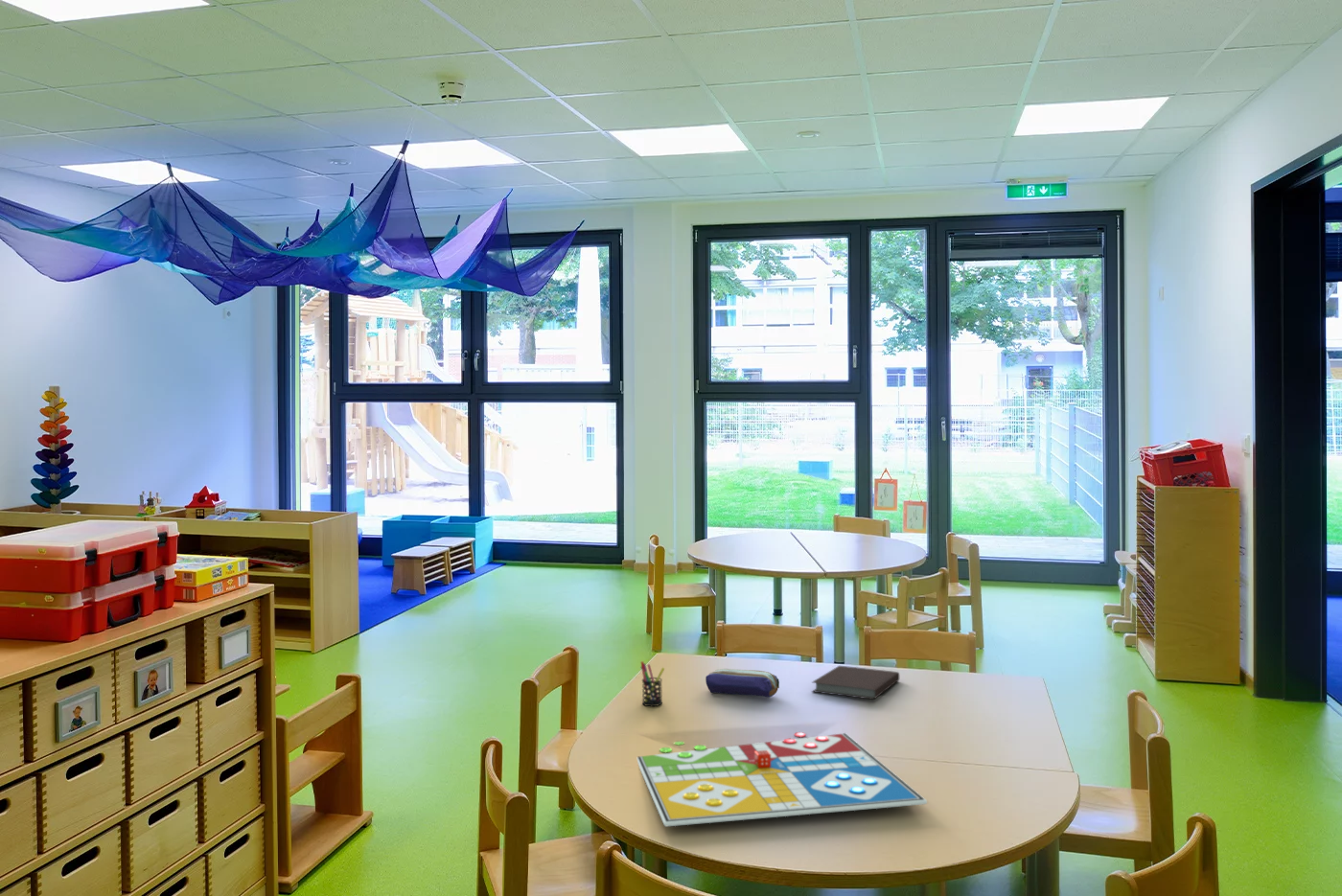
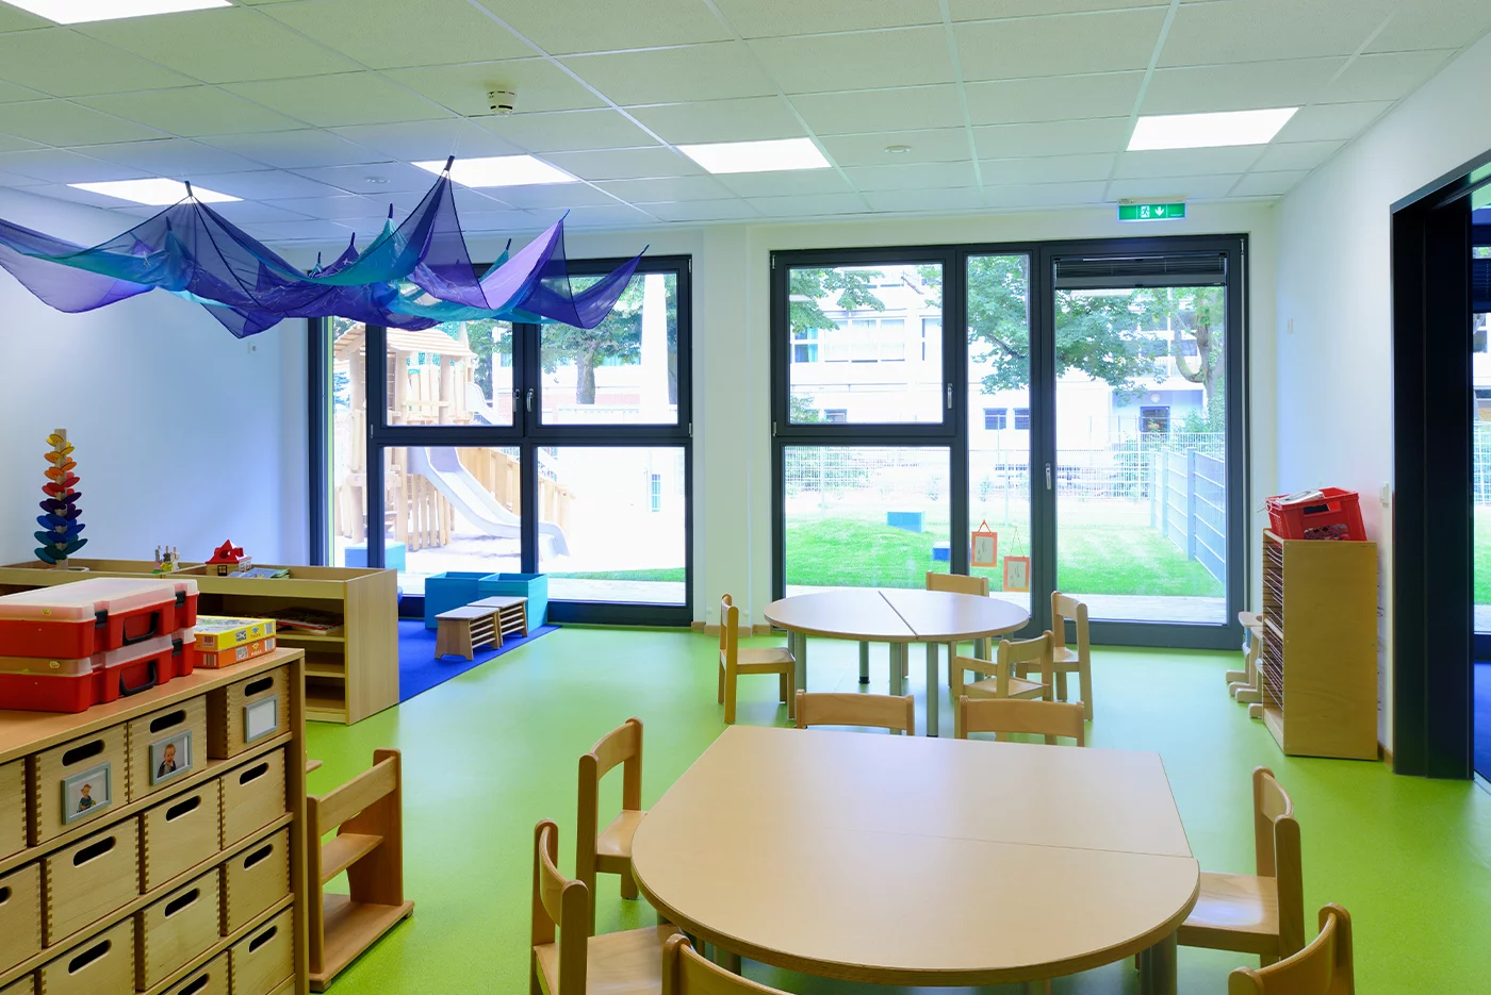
- gameboard [636,731,928,827]
- pen holder [640,660,665,707]
- notebook [811,665,900,700]
- pencil case [705,668,780,699]
